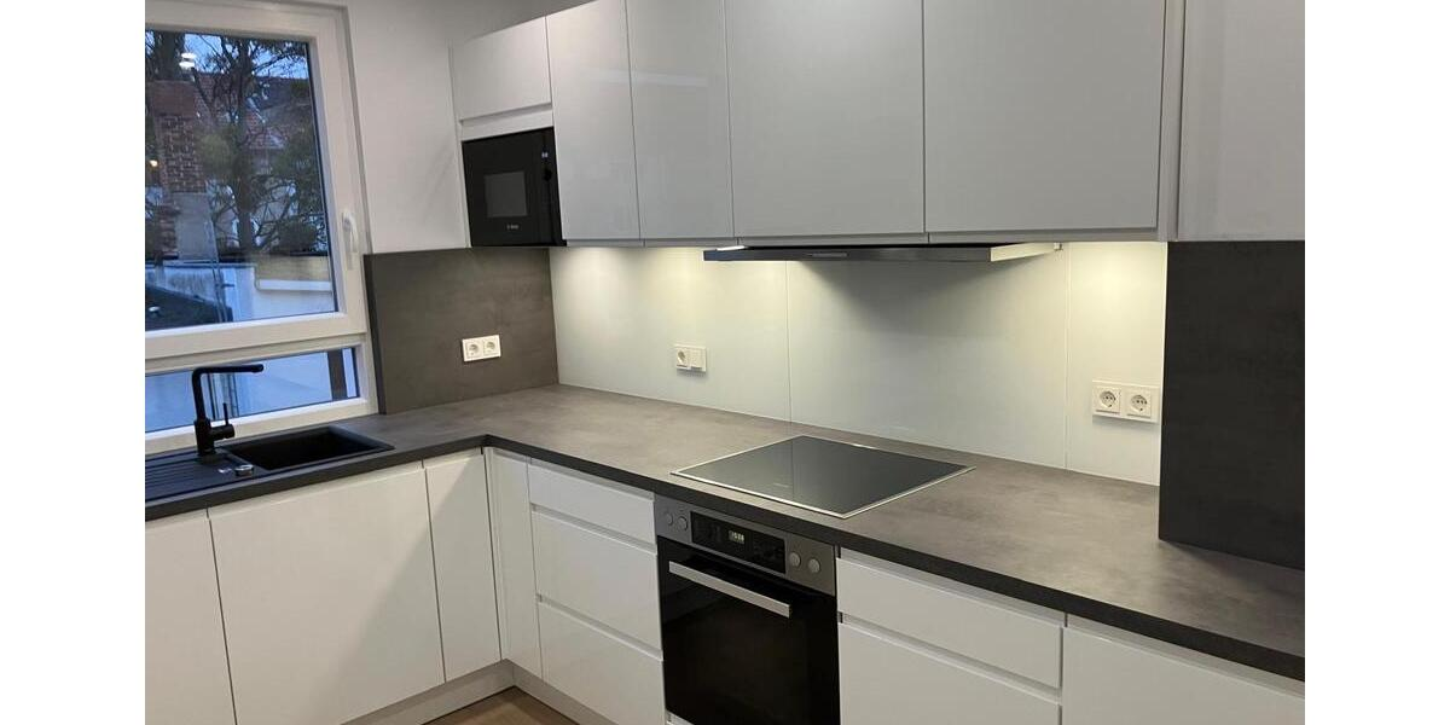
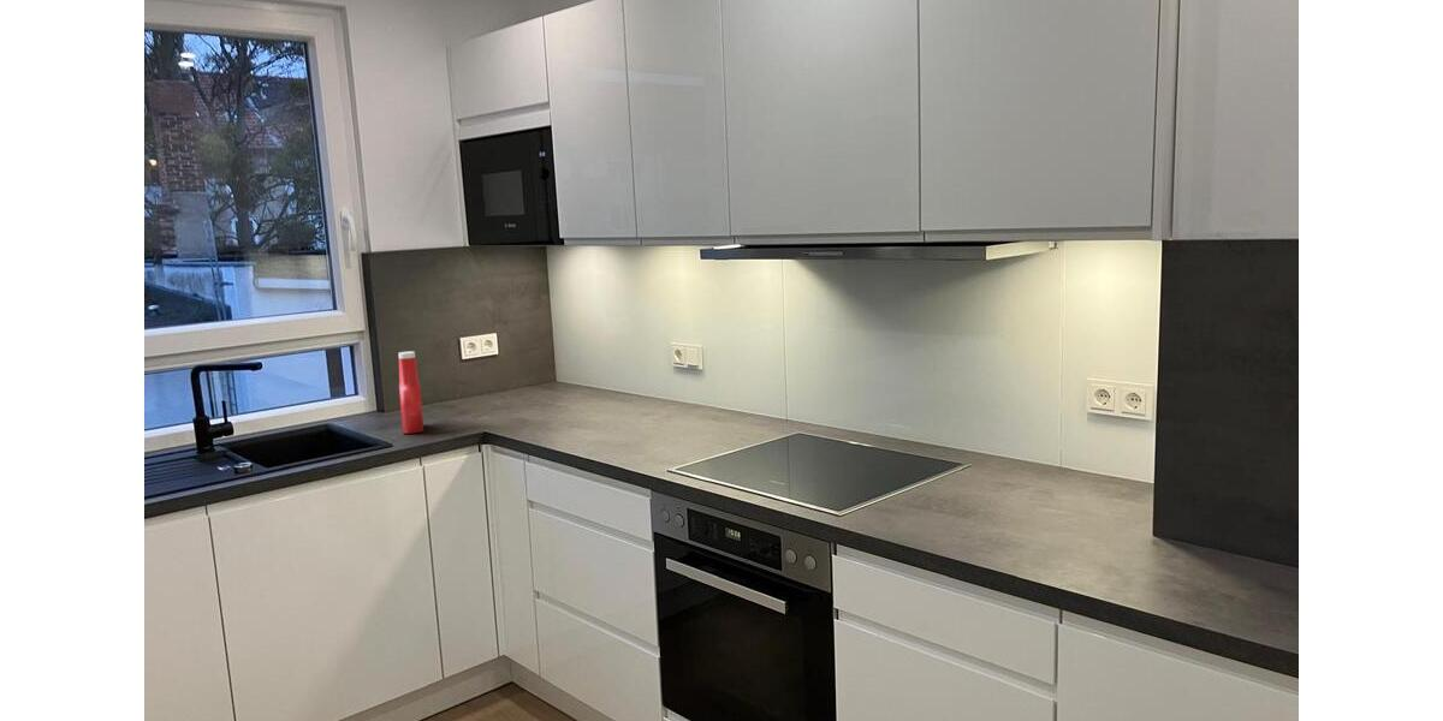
+ soap bottle [397,351,424,435]
